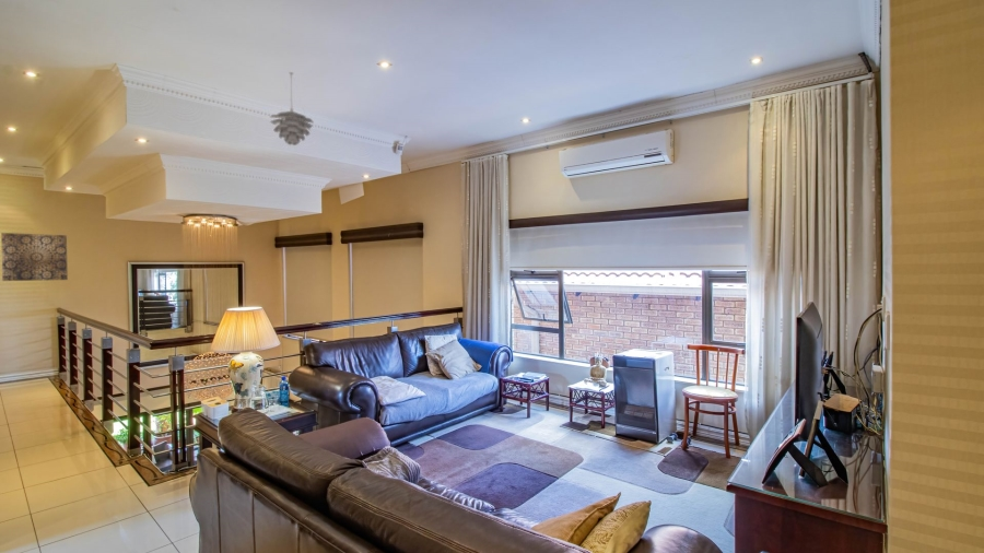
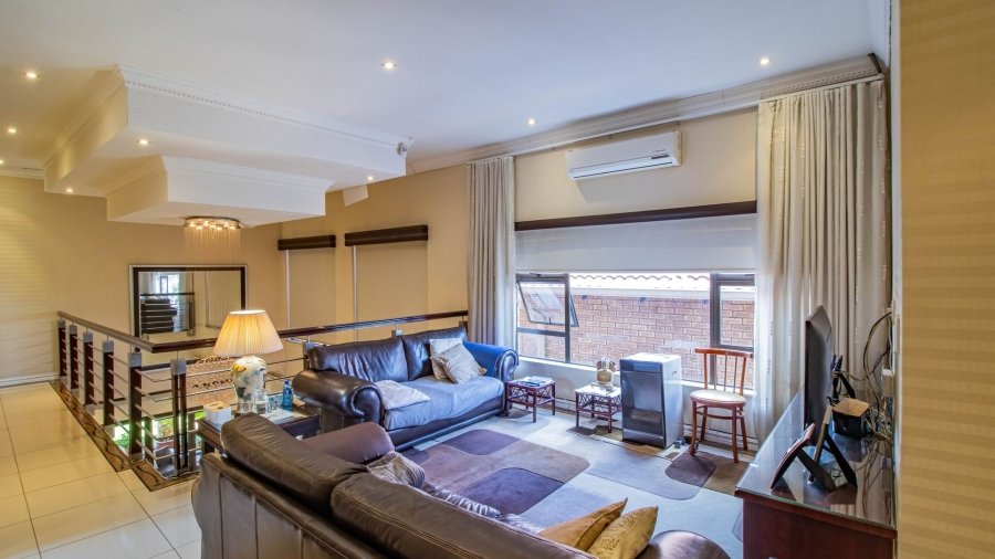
- pendant light [269,71,315,146]
- wall art [0,232,69,282]
